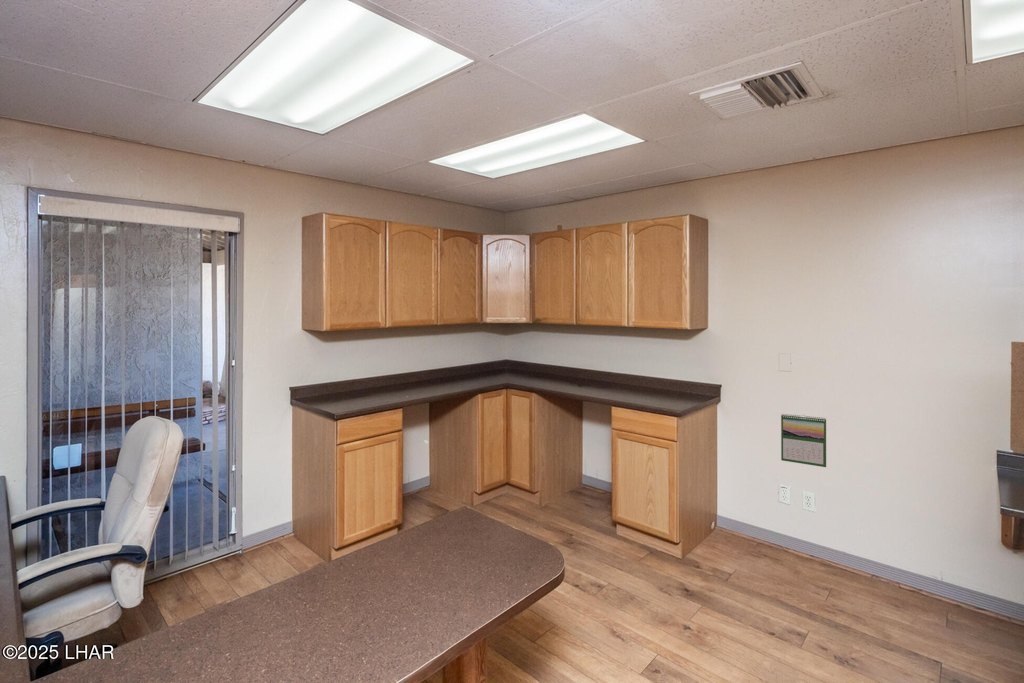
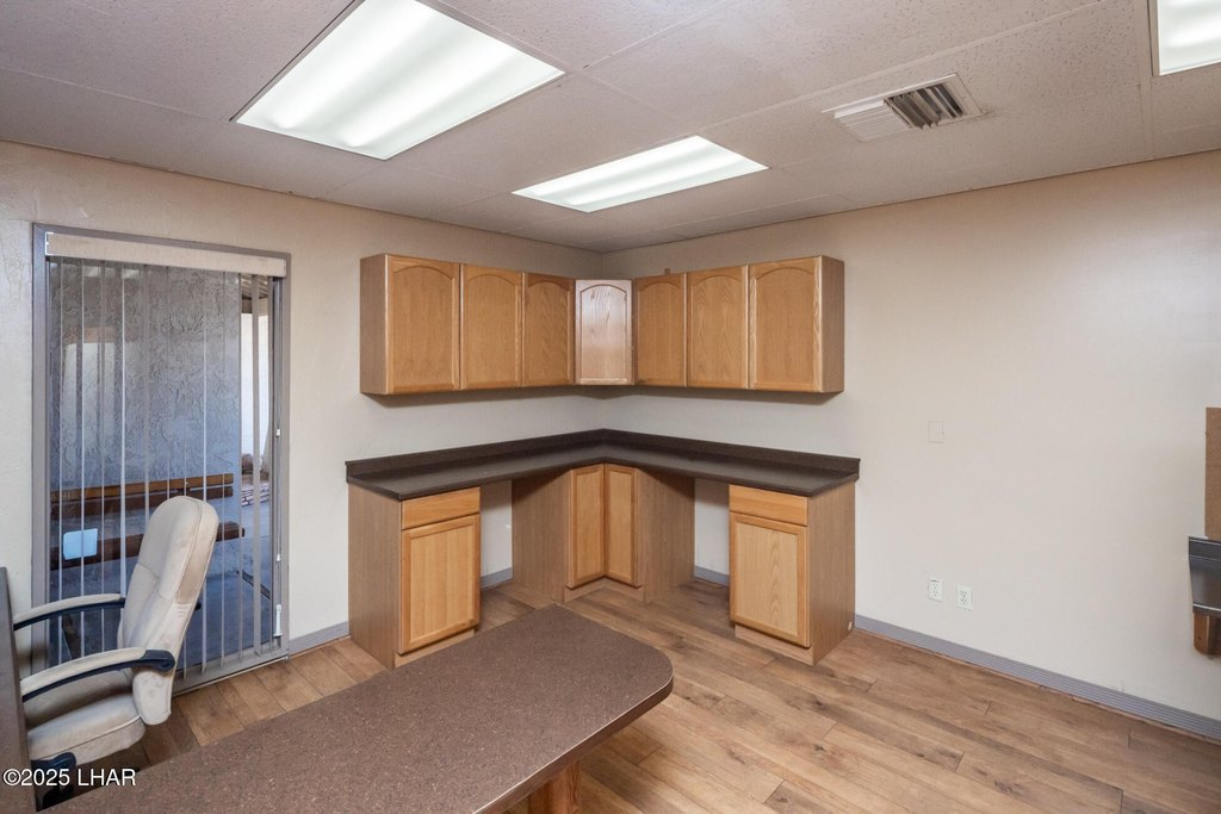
- calendar [780,413,827,468]
